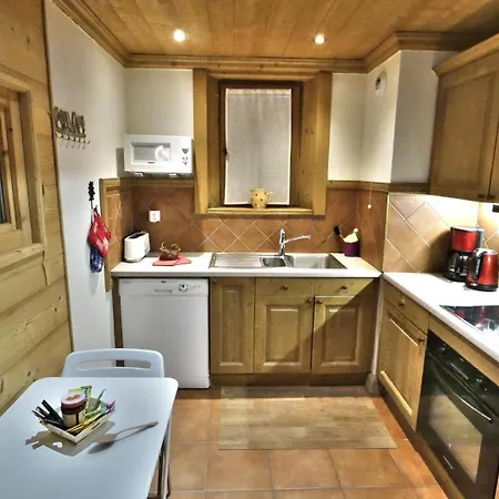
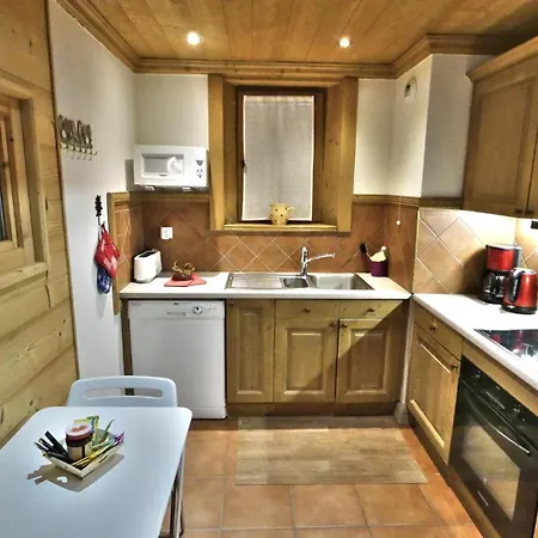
- spoon [91,420,160,444]
